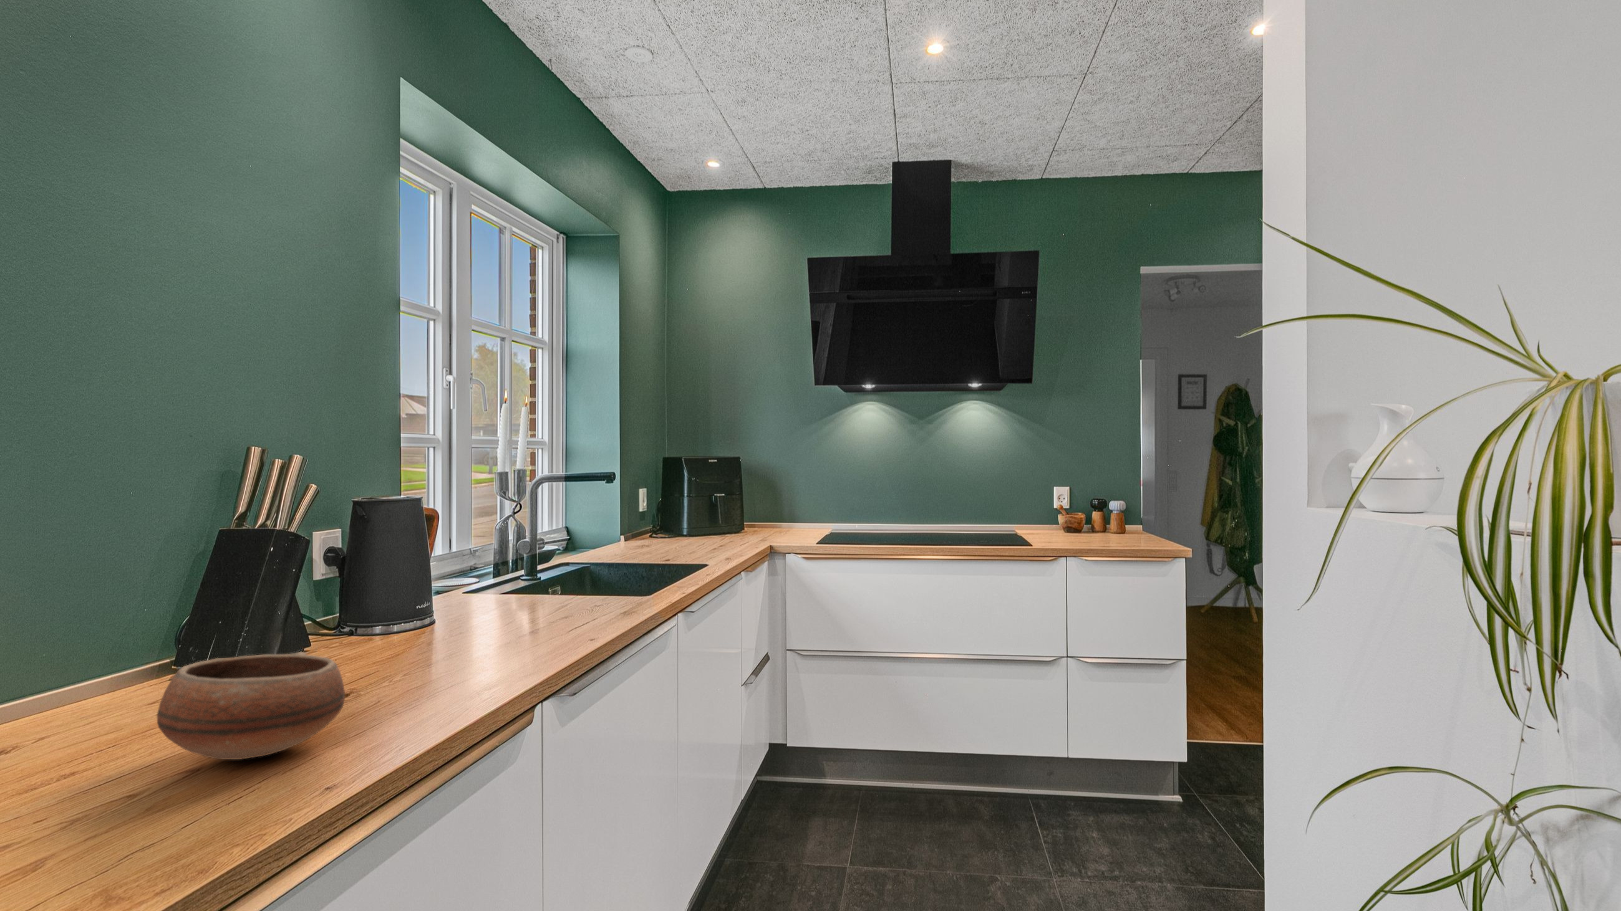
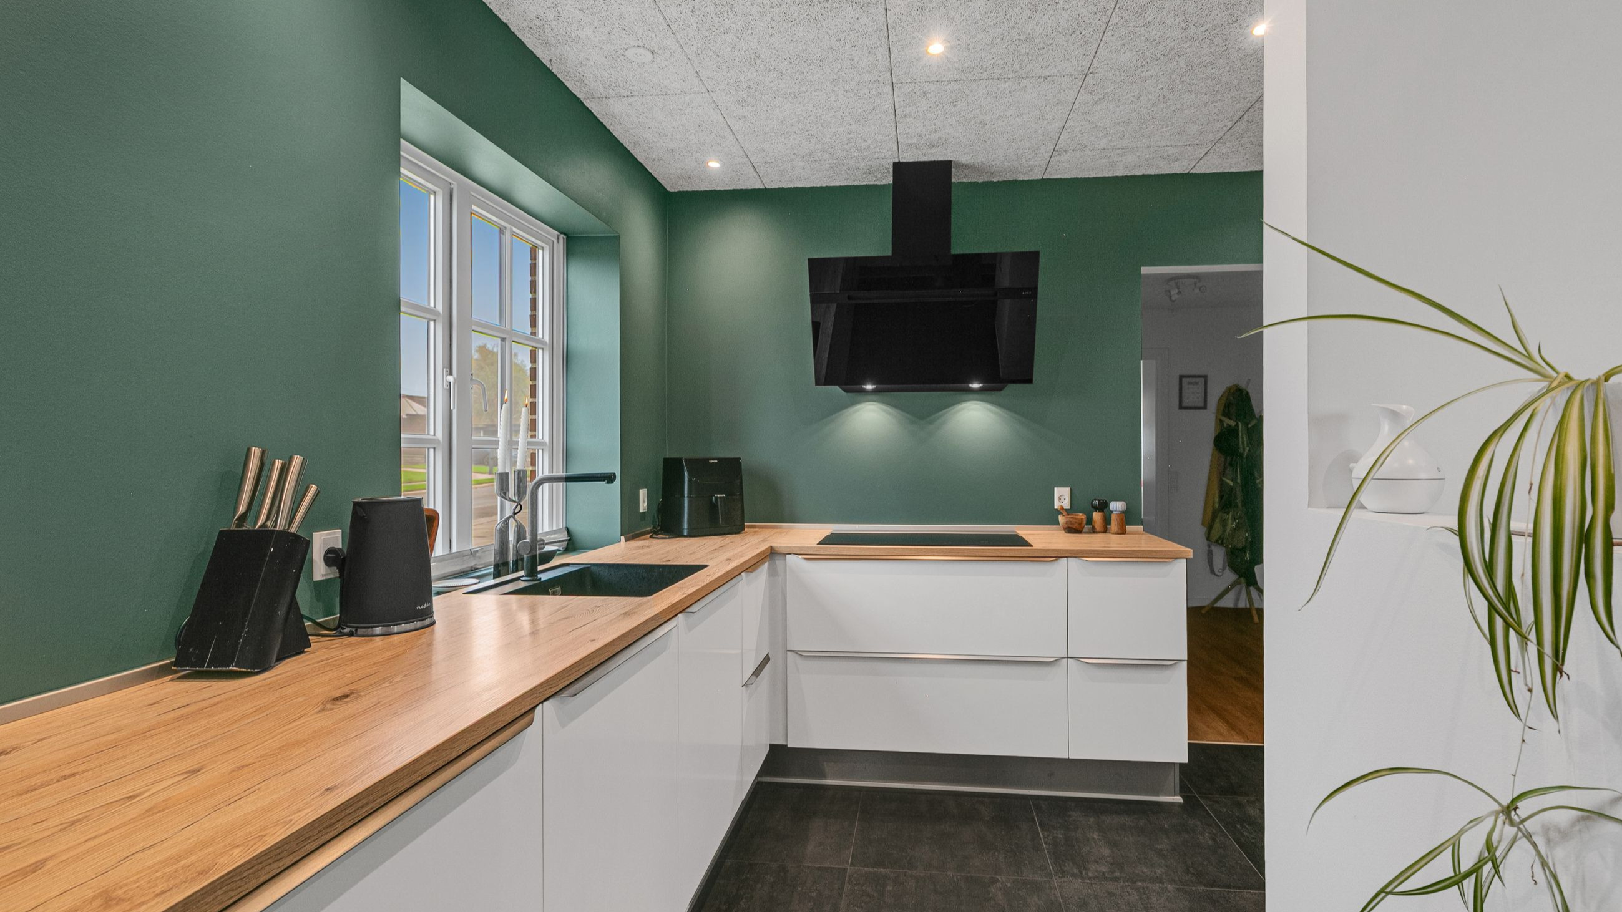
- bowl [156,651,345,760]
